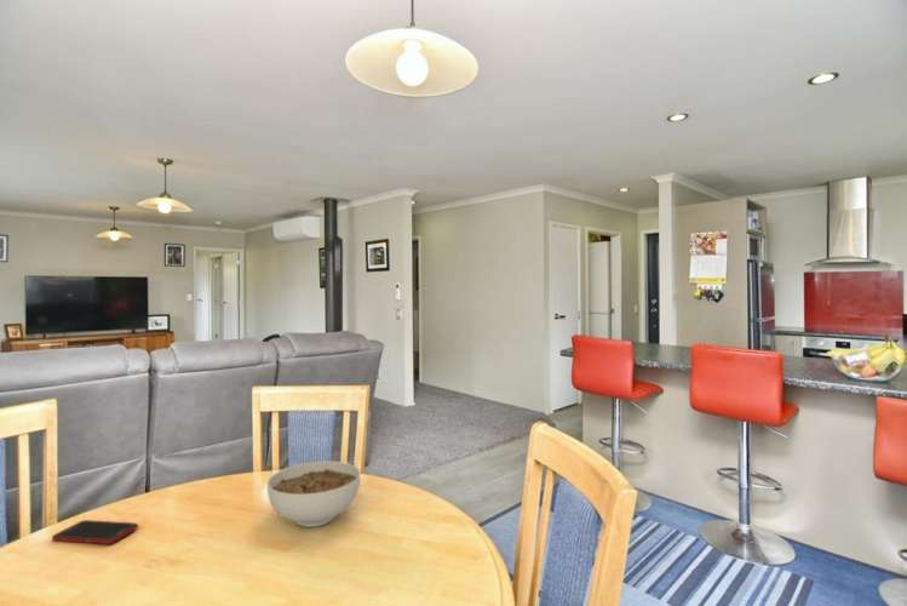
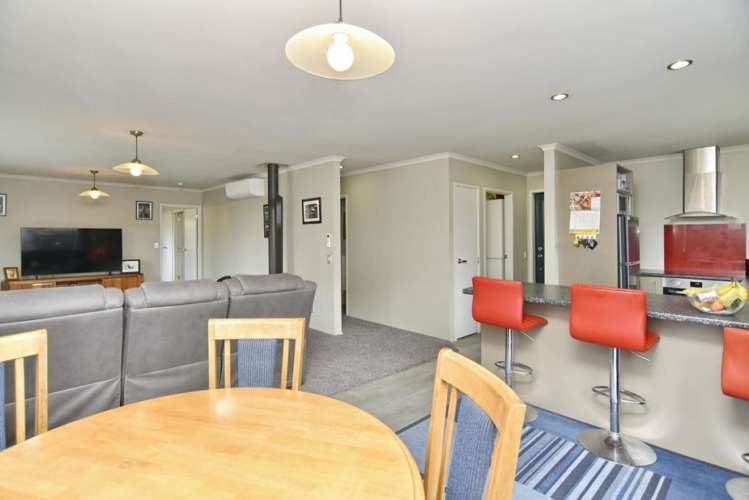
- bowl [266,461,361,528]
- cell phone [51,519,139,545]
